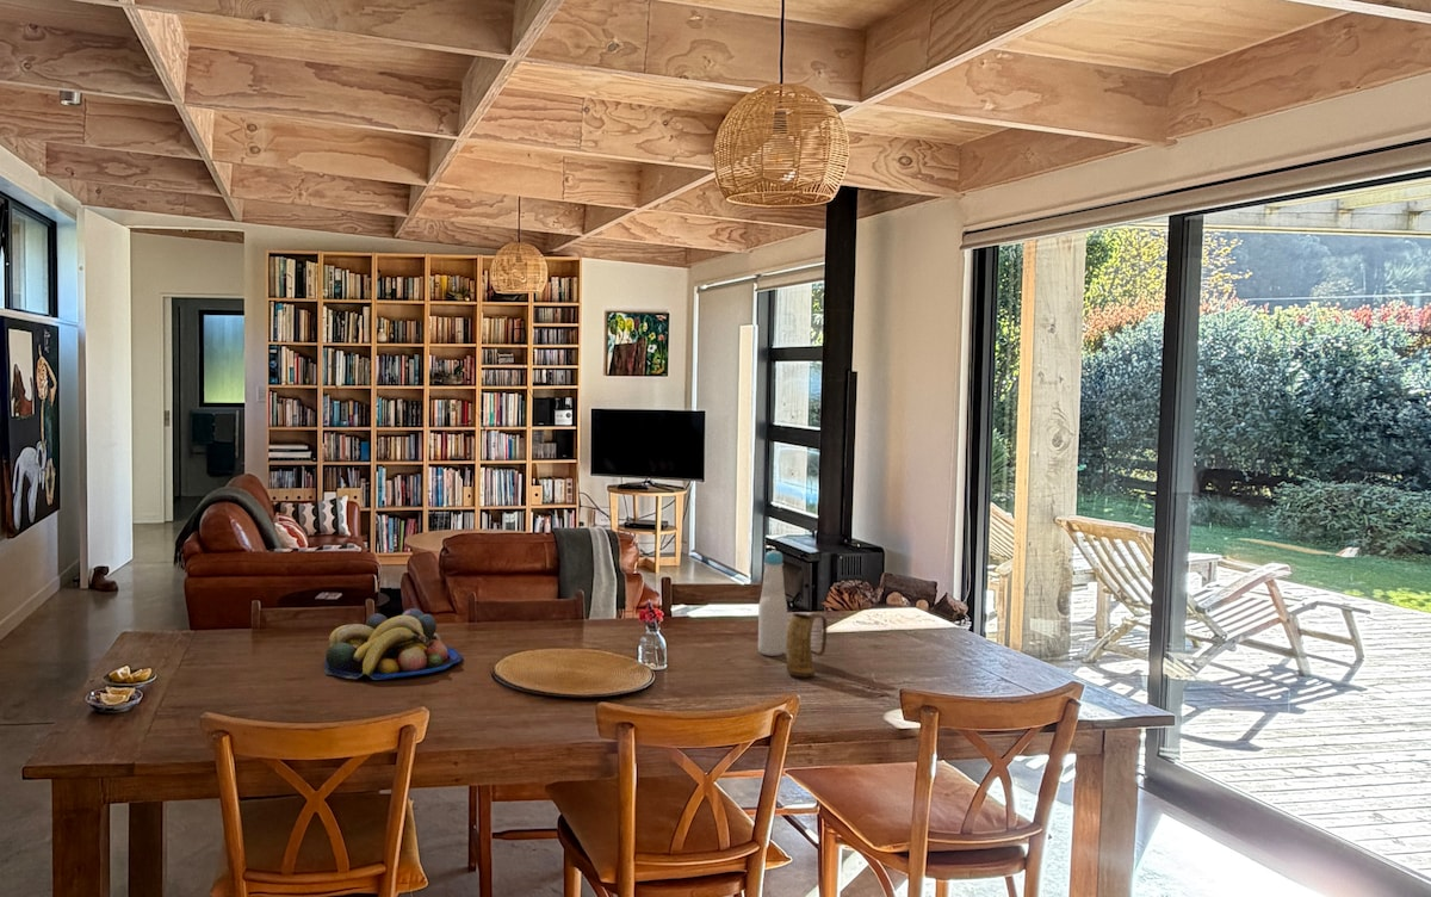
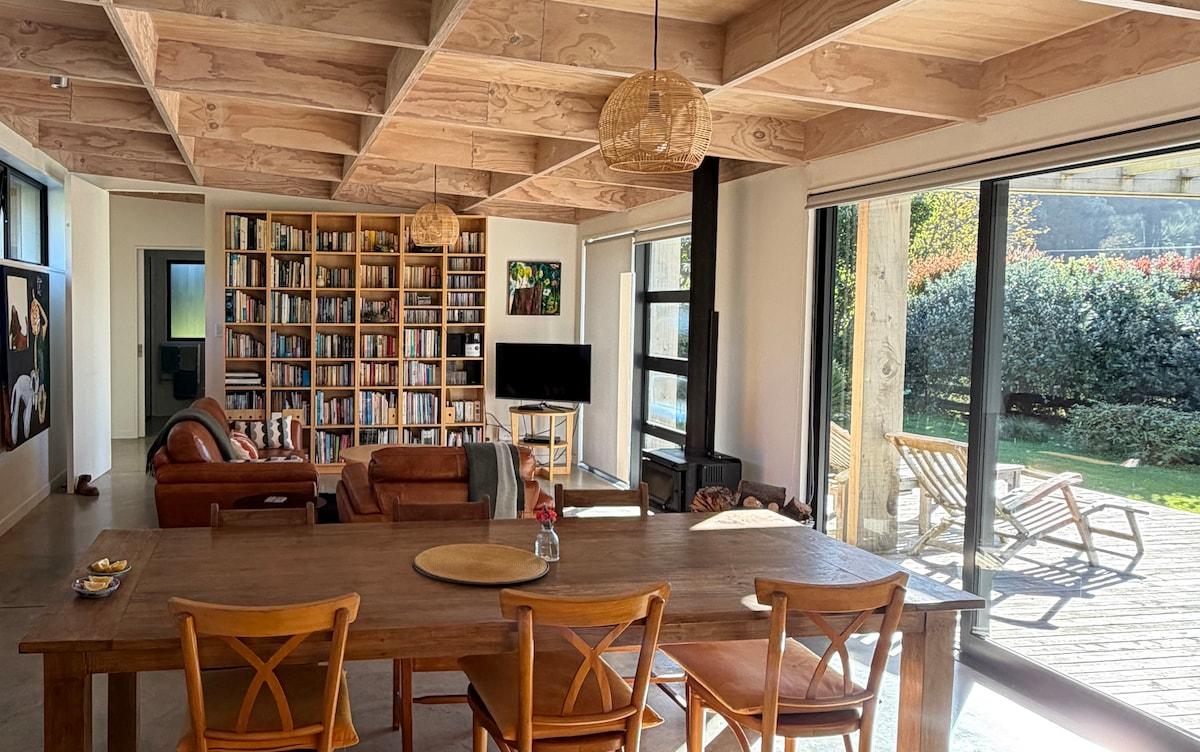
- bottle [757,549,788,657]
- fruit bowl [322,607,463,681]
- mug [785,612,828,678]
